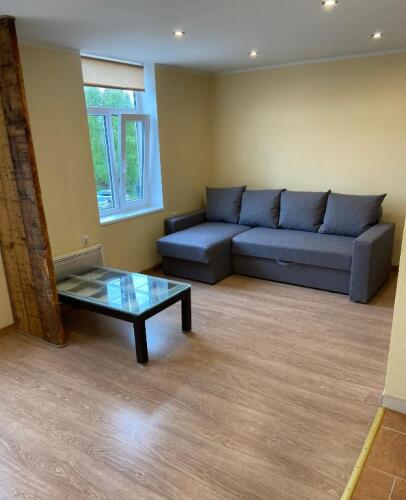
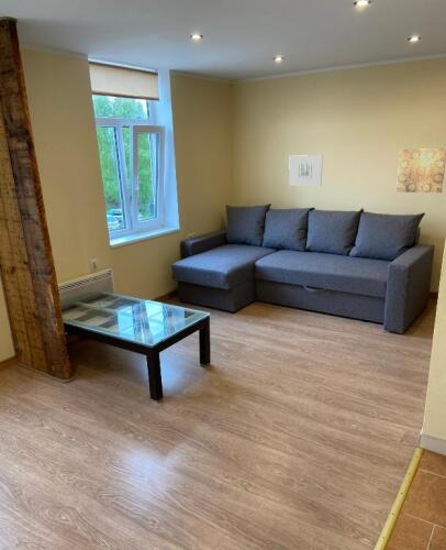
+ wall art [288,154,323,187]
+ wall art [395,147,446,194]
